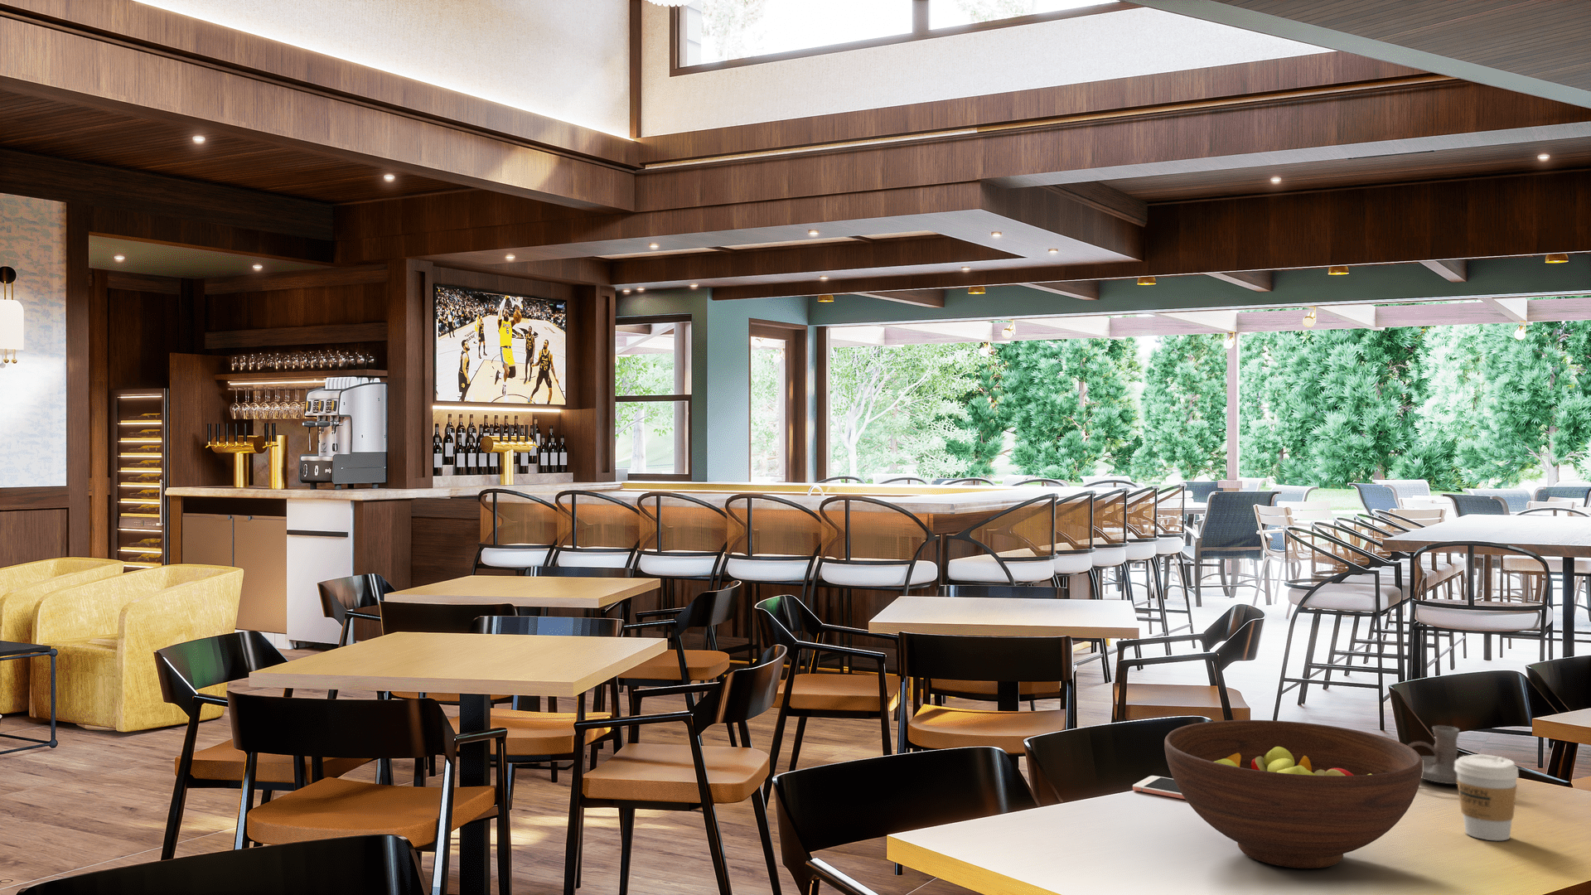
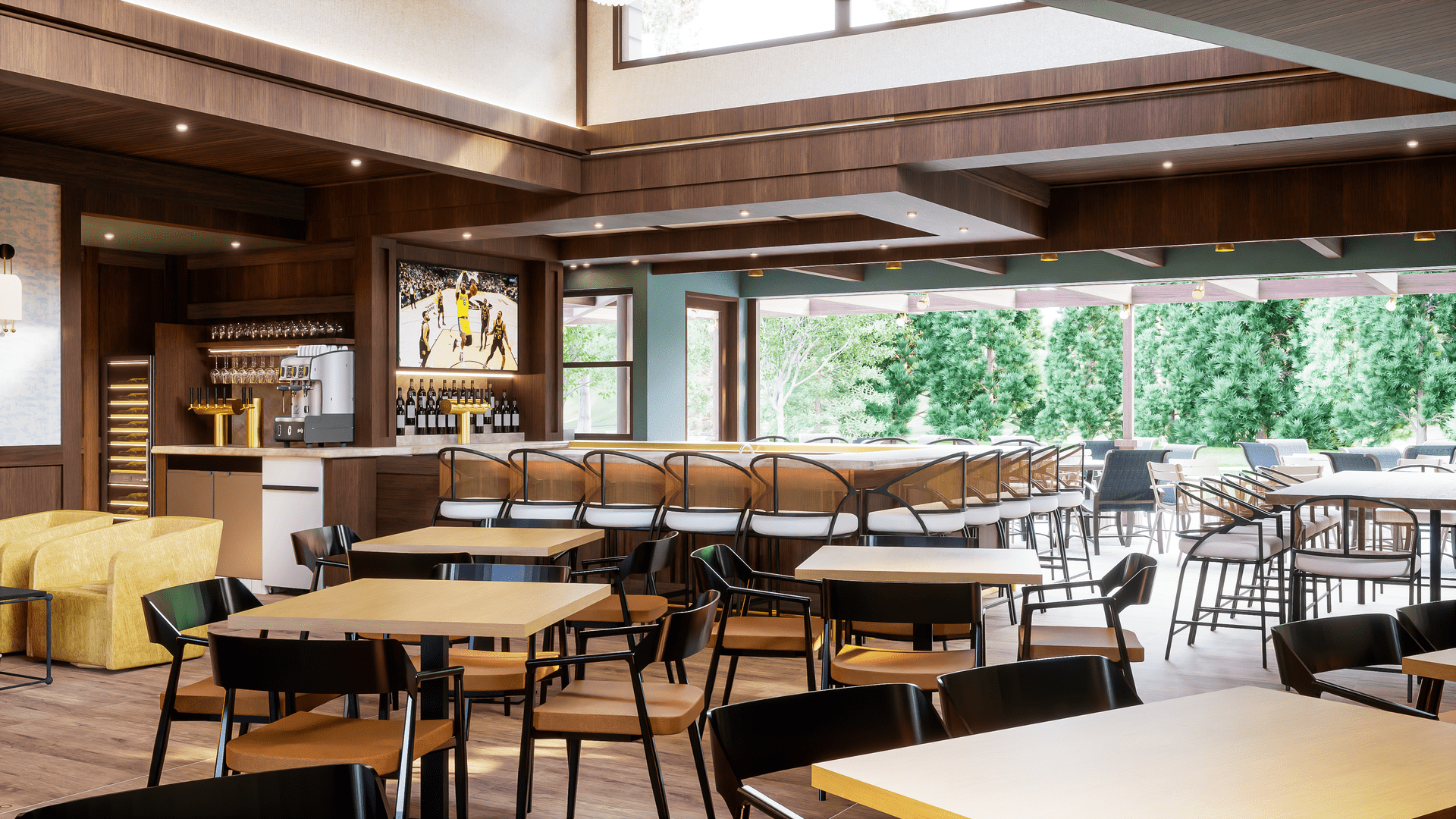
- fruit bowl [1164,719,1423,869]
- candle holder [1407,726,1460,785]
- cell phone [1132,775,1186,801]
- coffee cup [1454,753,1520,841]
